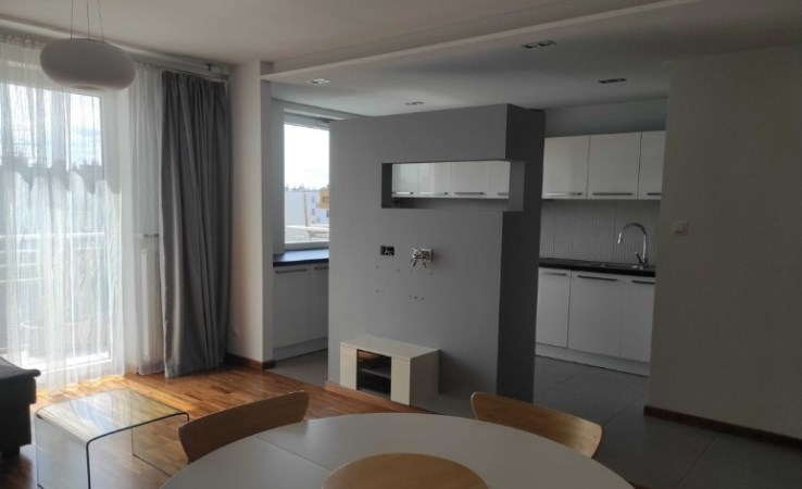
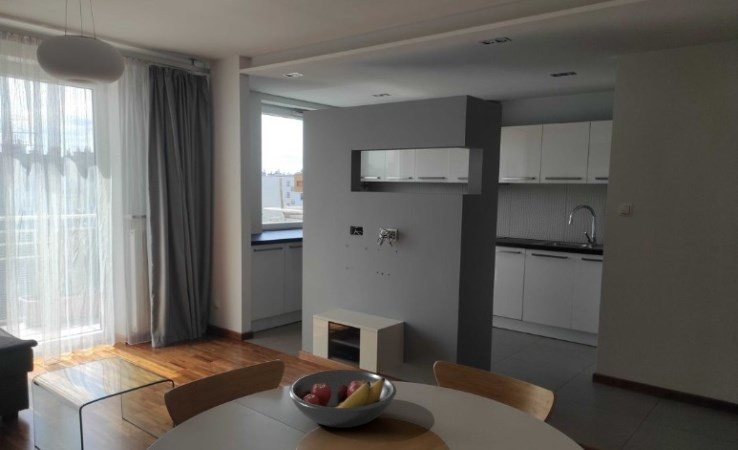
+ fruit bowl [288,369,398,429]
